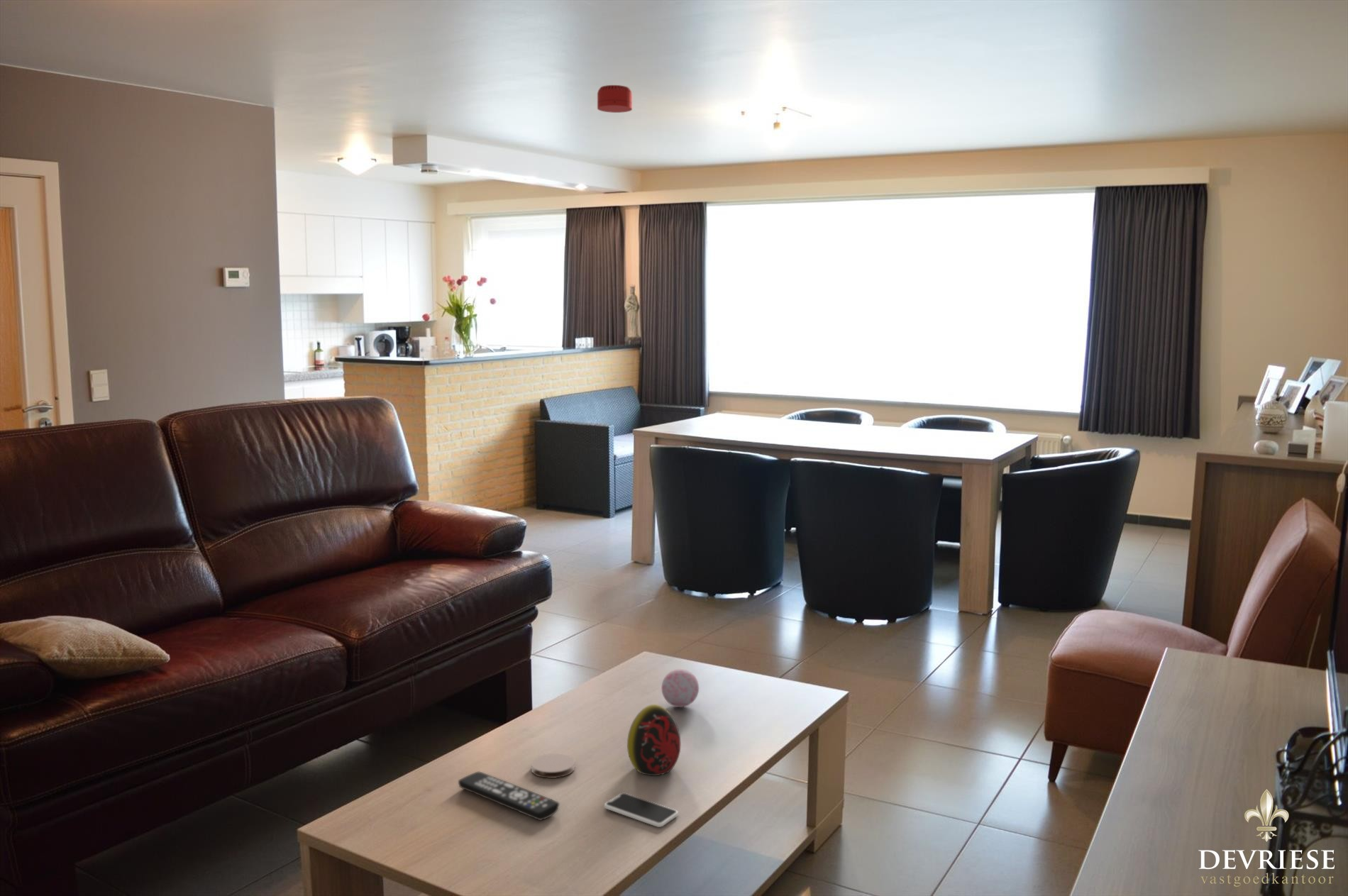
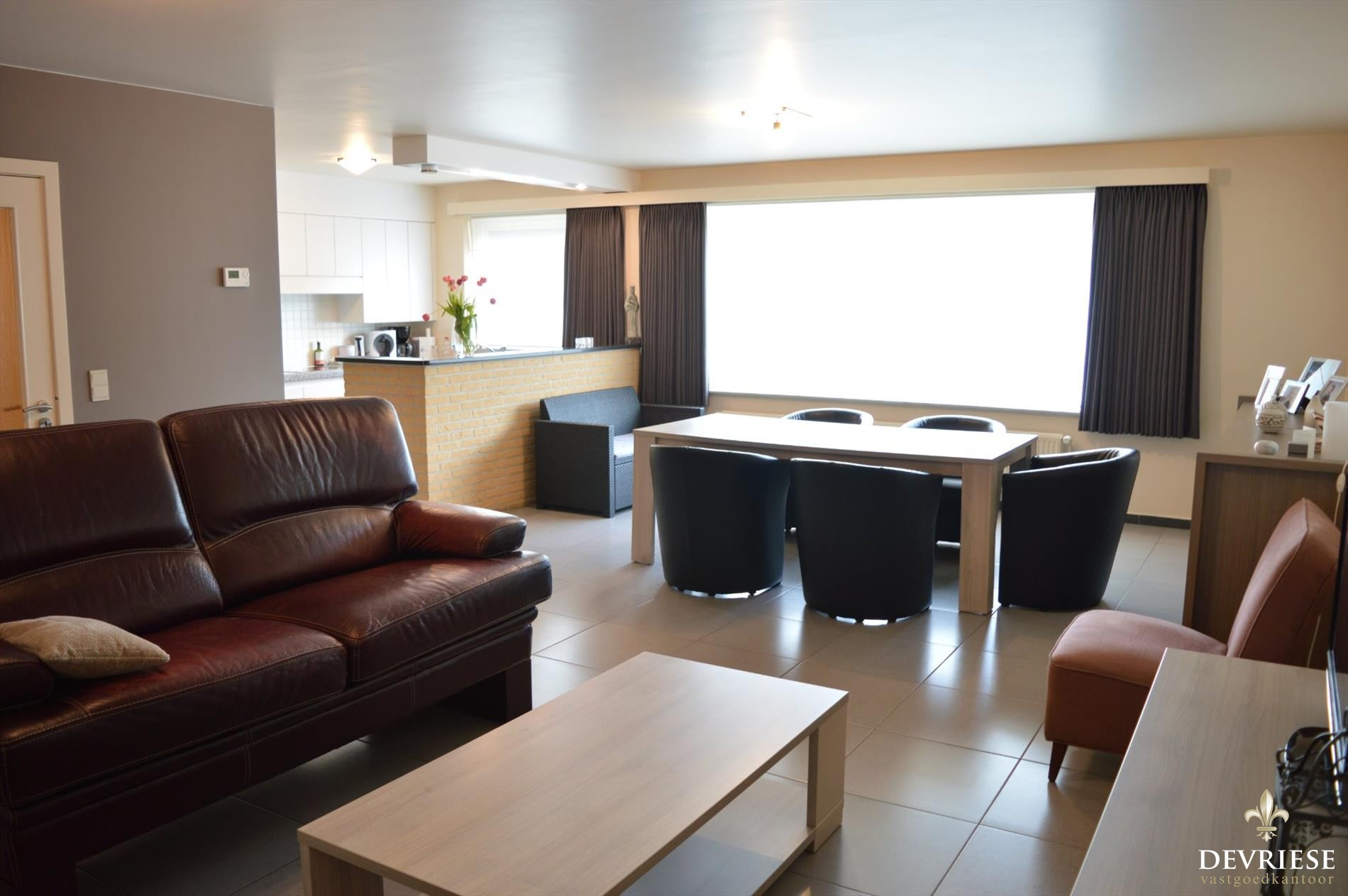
- decorative ball [661,668,700,708]
- remote control [458,771,560,821]
- smoke detector [597,84,633,114]
- decorative egg [626,704,681,776]
- smartphone [604,792,679,828]
- coaster [530,753,575,779]
